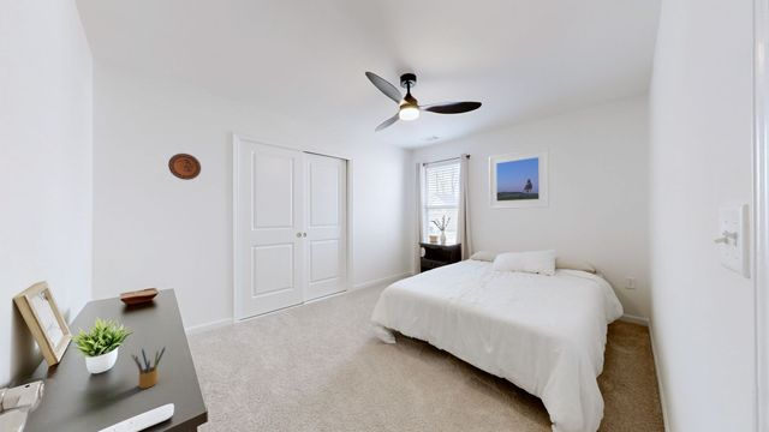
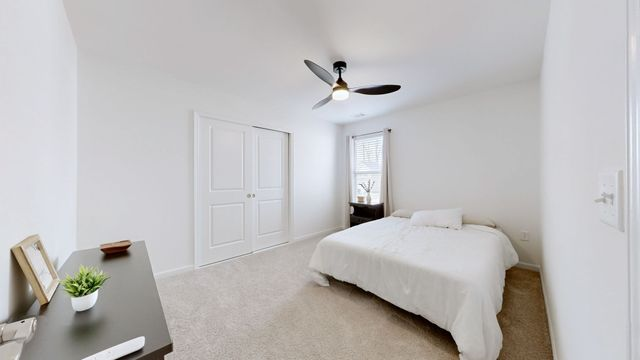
- pencil box [131,344,167,390]
- decorative plate [167,152,202,181]
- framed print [488,146,550,210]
